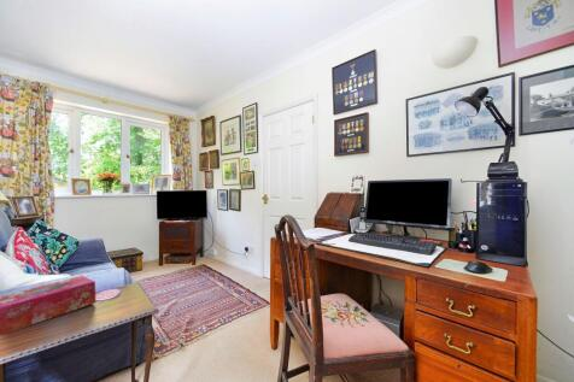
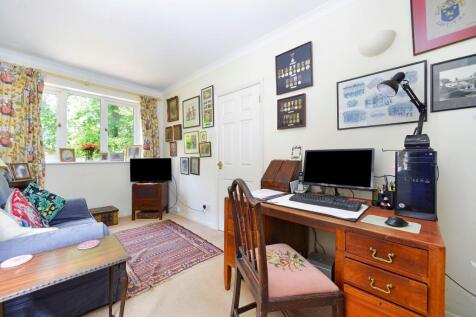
- tissue box [0,275,96,336]
